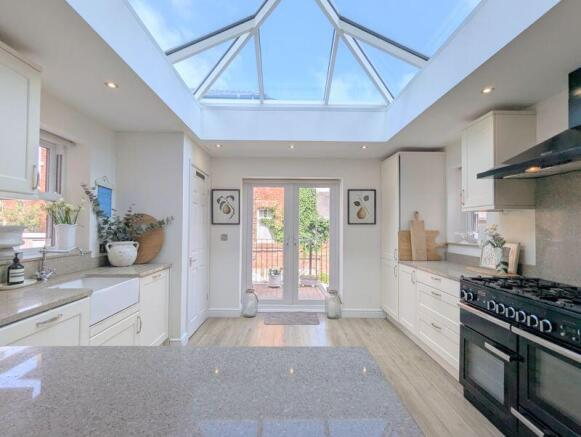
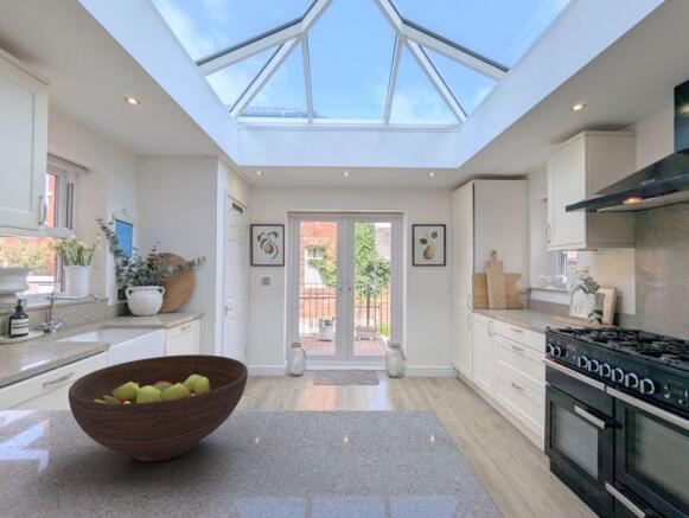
+ fruit bowl [68,353,249,462]
